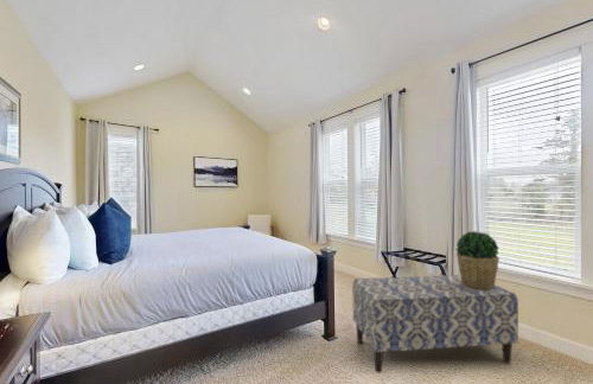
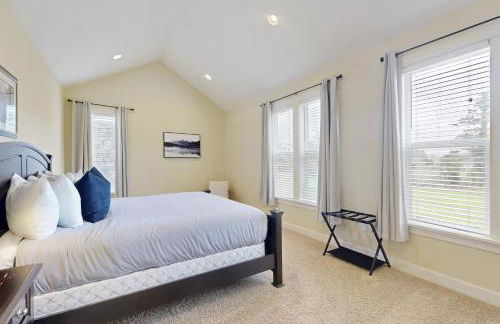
- bench [351,274,519,373]
- potted plant [455,230,500,290]
